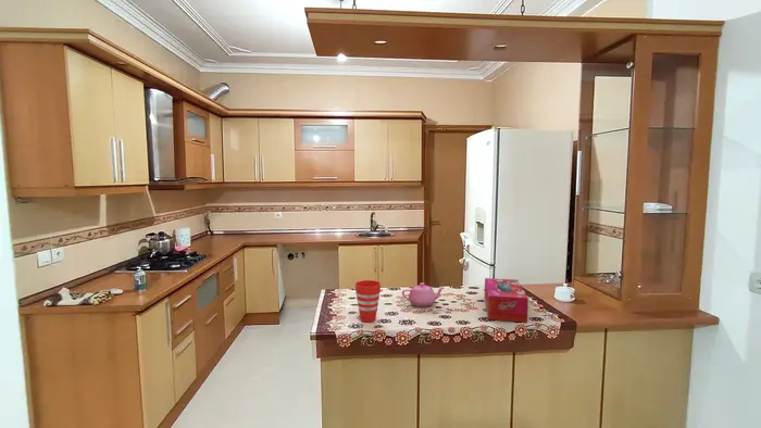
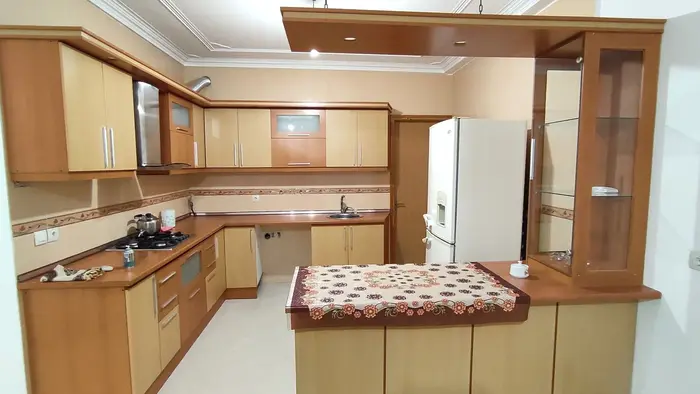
- cup [354,279,382,324]
- tissue box [484,277,529,324]
- teapot [401,282,446,307]
